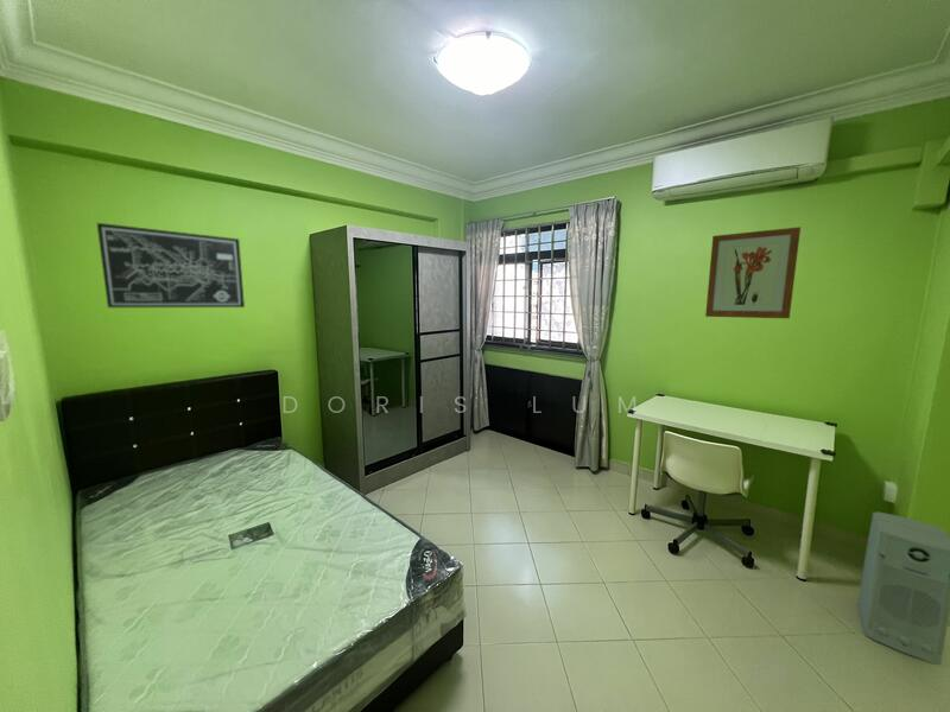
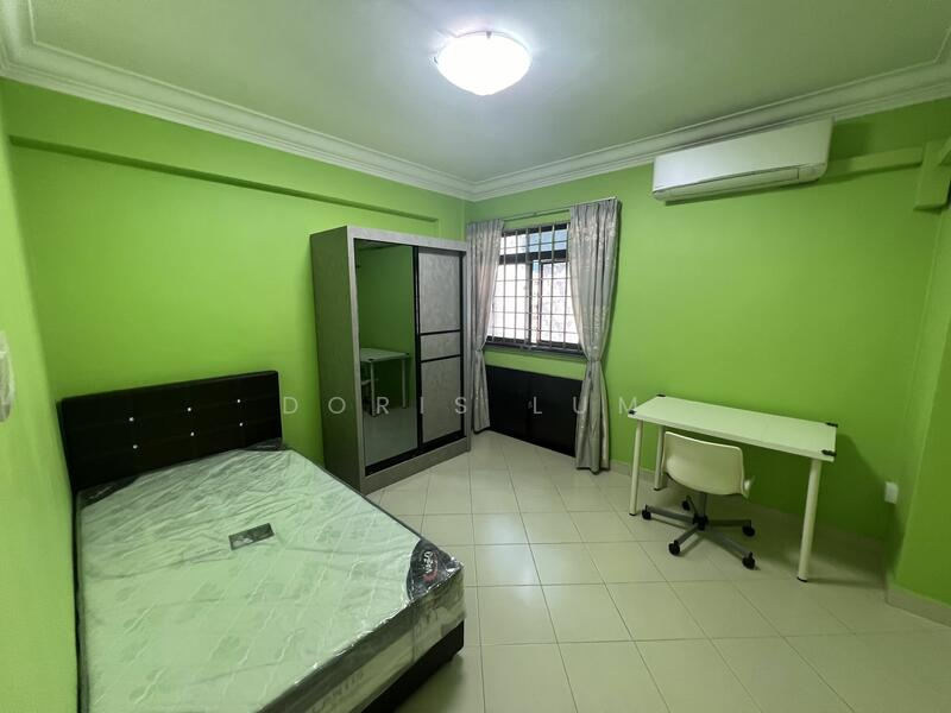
- wall art [96,222,246,309]
- air purifier [856,510,950,666]
- wall art [704,225,802,319]
